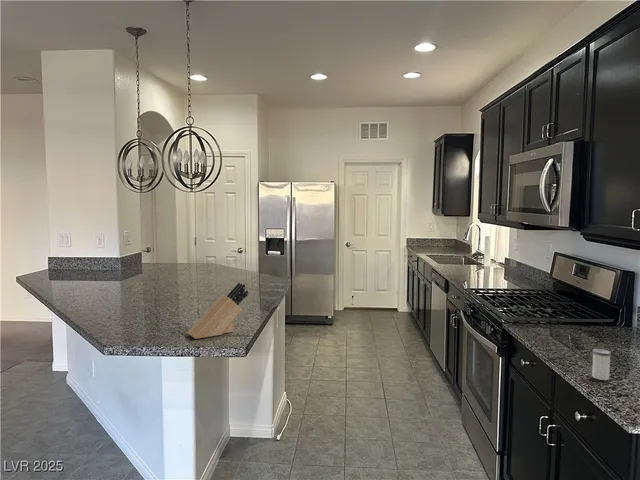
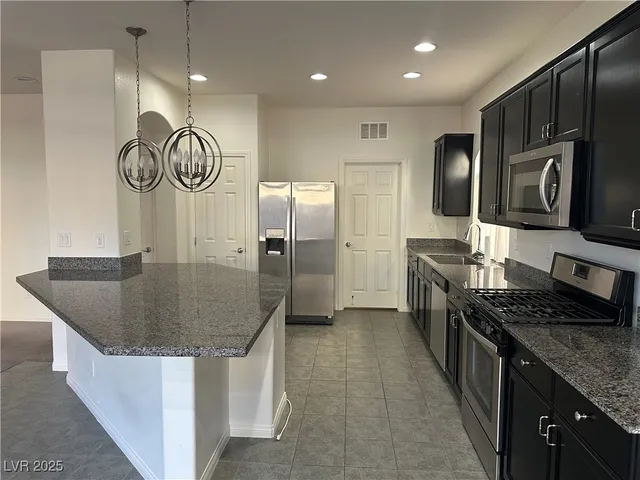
- salt shaker [591,348,612,381]
- knife block [186,282,249,340]
